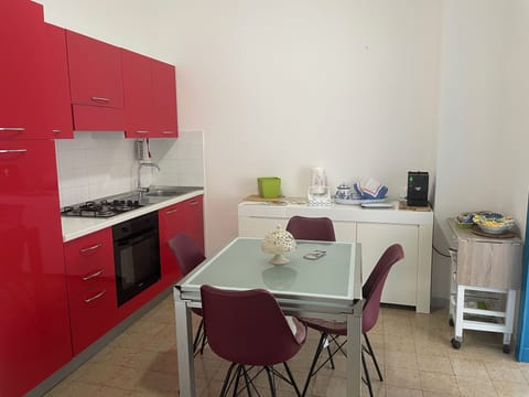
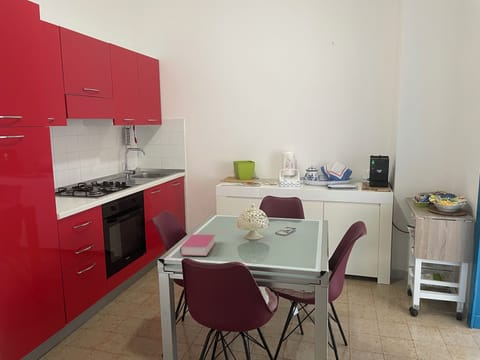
+ book [179,234,216,257]
